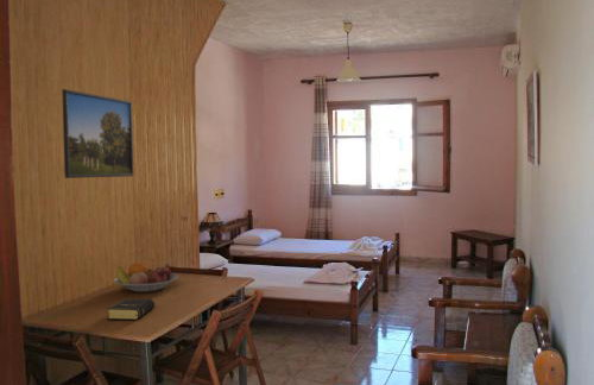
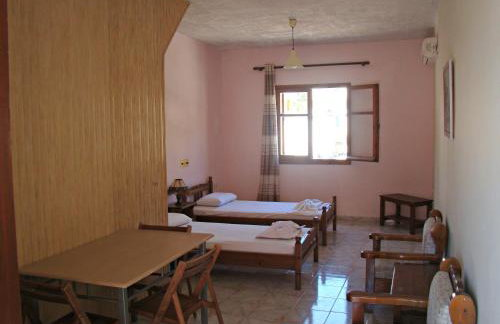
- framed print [61,88,134,179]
- fruit bowl [113,261,179,294]
- book [107,298,156,321]
